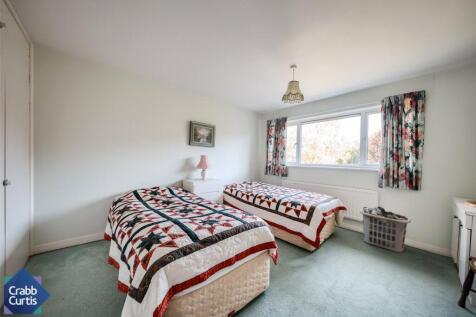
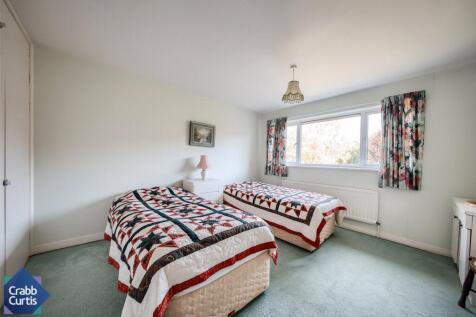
- clothes hamper [359,205,412,253]
